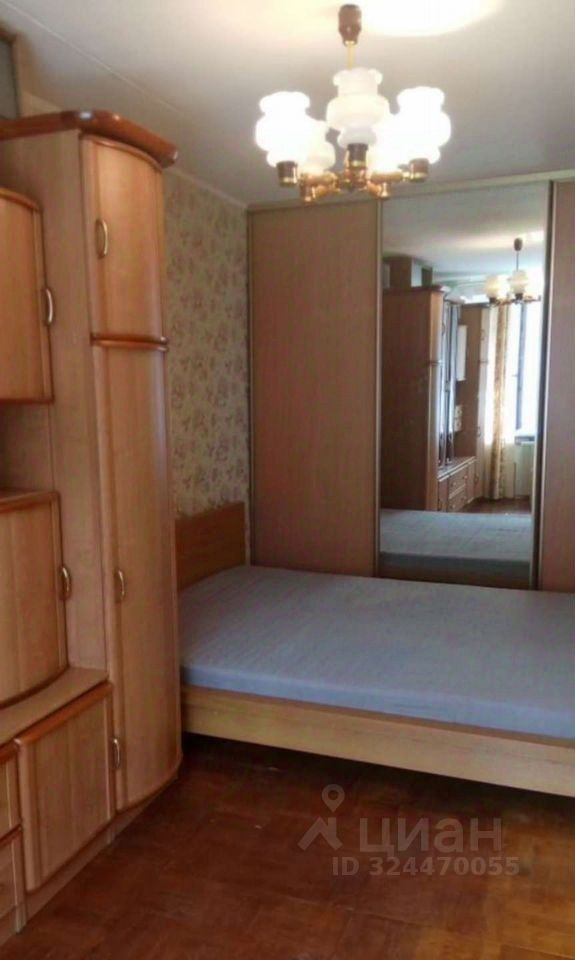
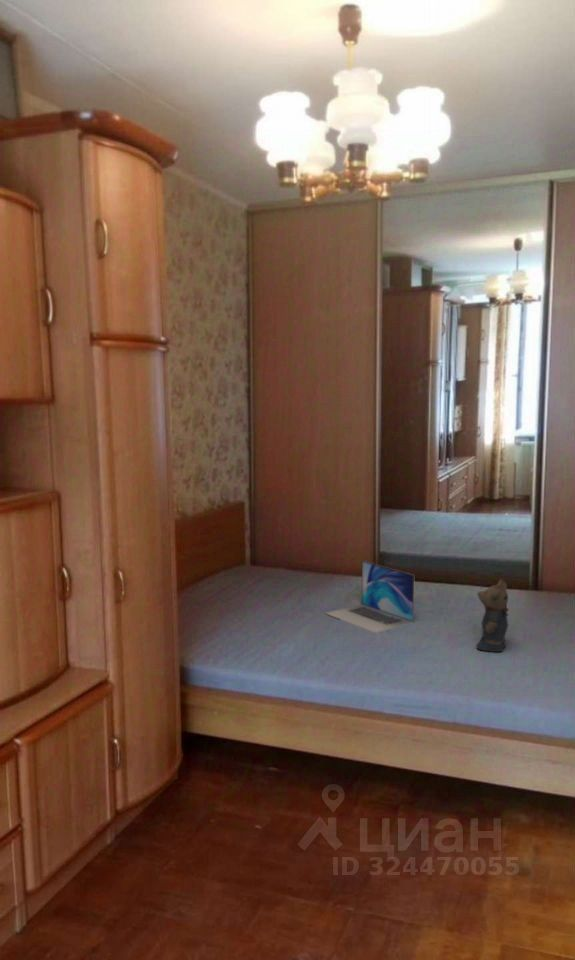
+ teddy bear [475,578,510,653]
+ laptop [324,560,415,634]
